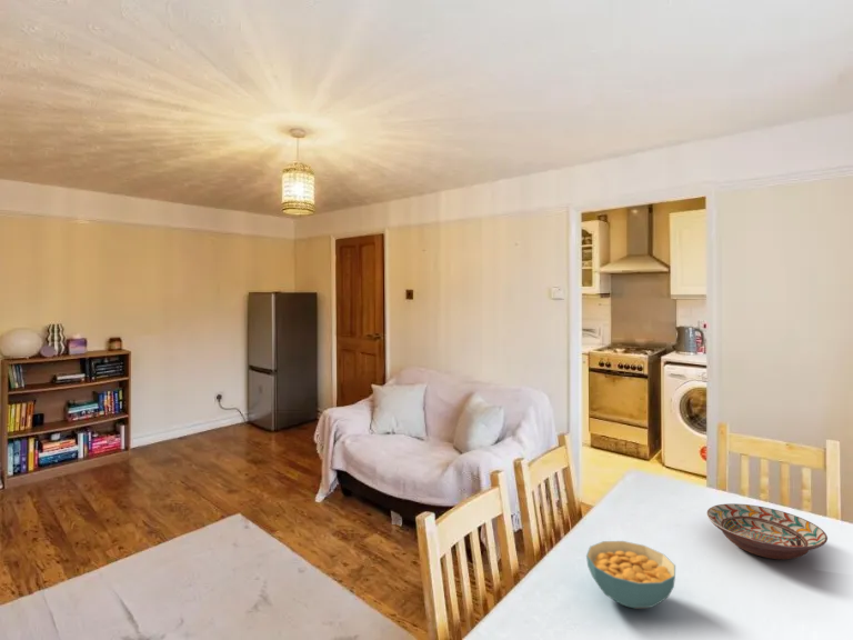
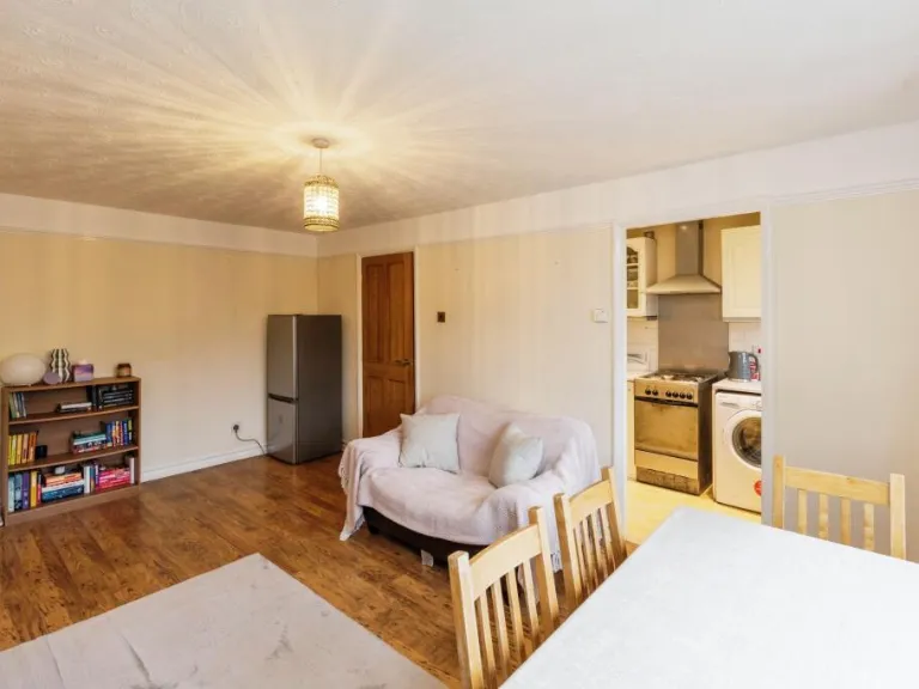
- decorative bowl [705,502,829,560]
- cereal bowl [585,540,676,609]
